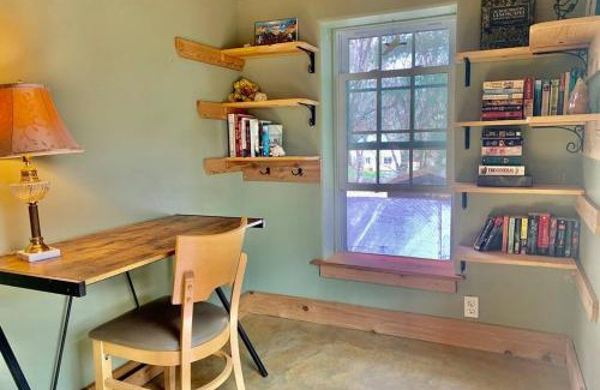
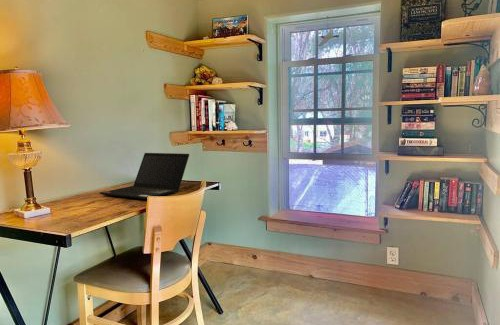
+ laptop computer [98,152,190,200]
